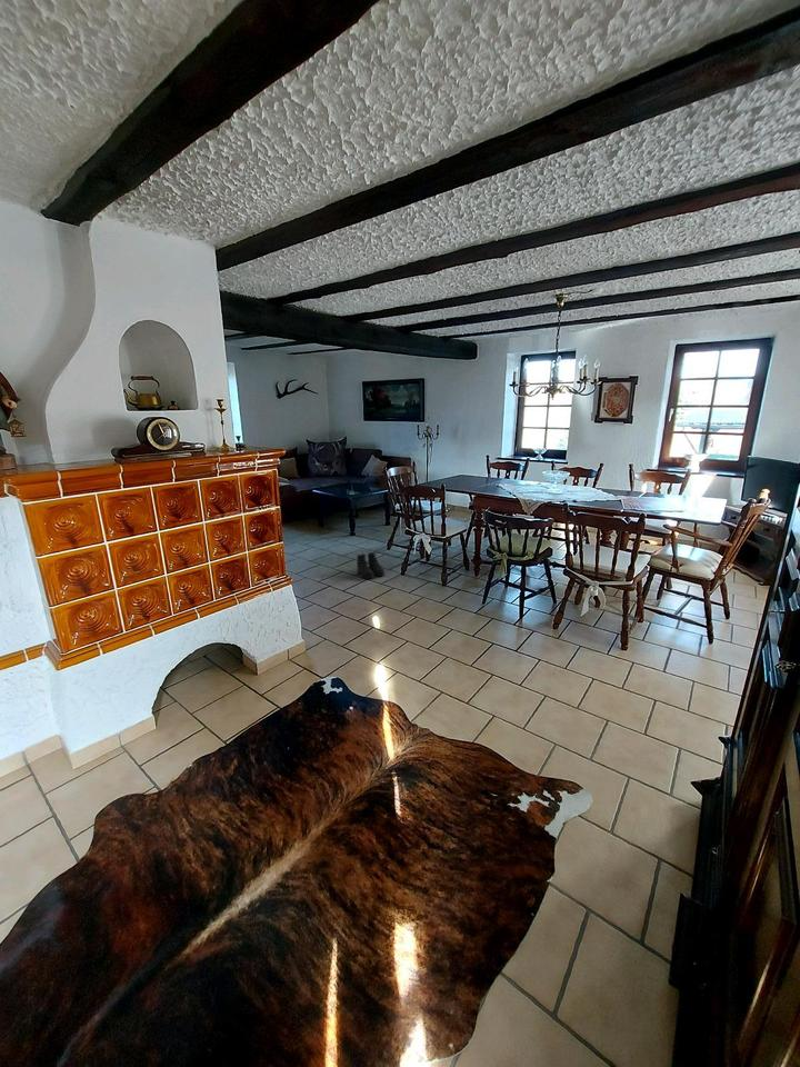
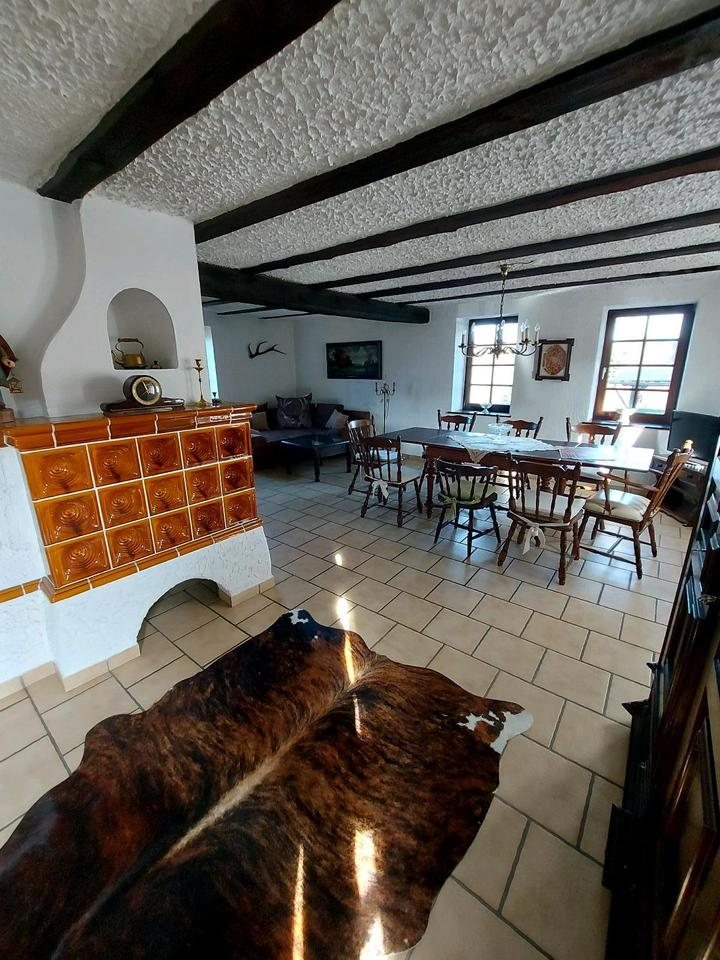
- boots [356,551,386,580]
